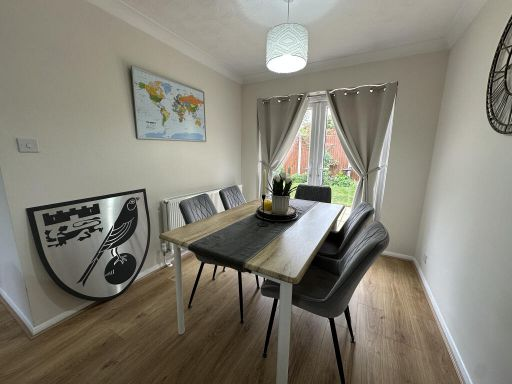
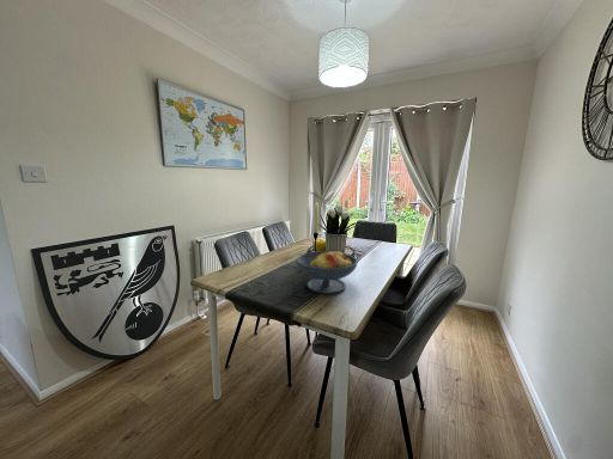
+ fruit bowl [295,247,359,295]
